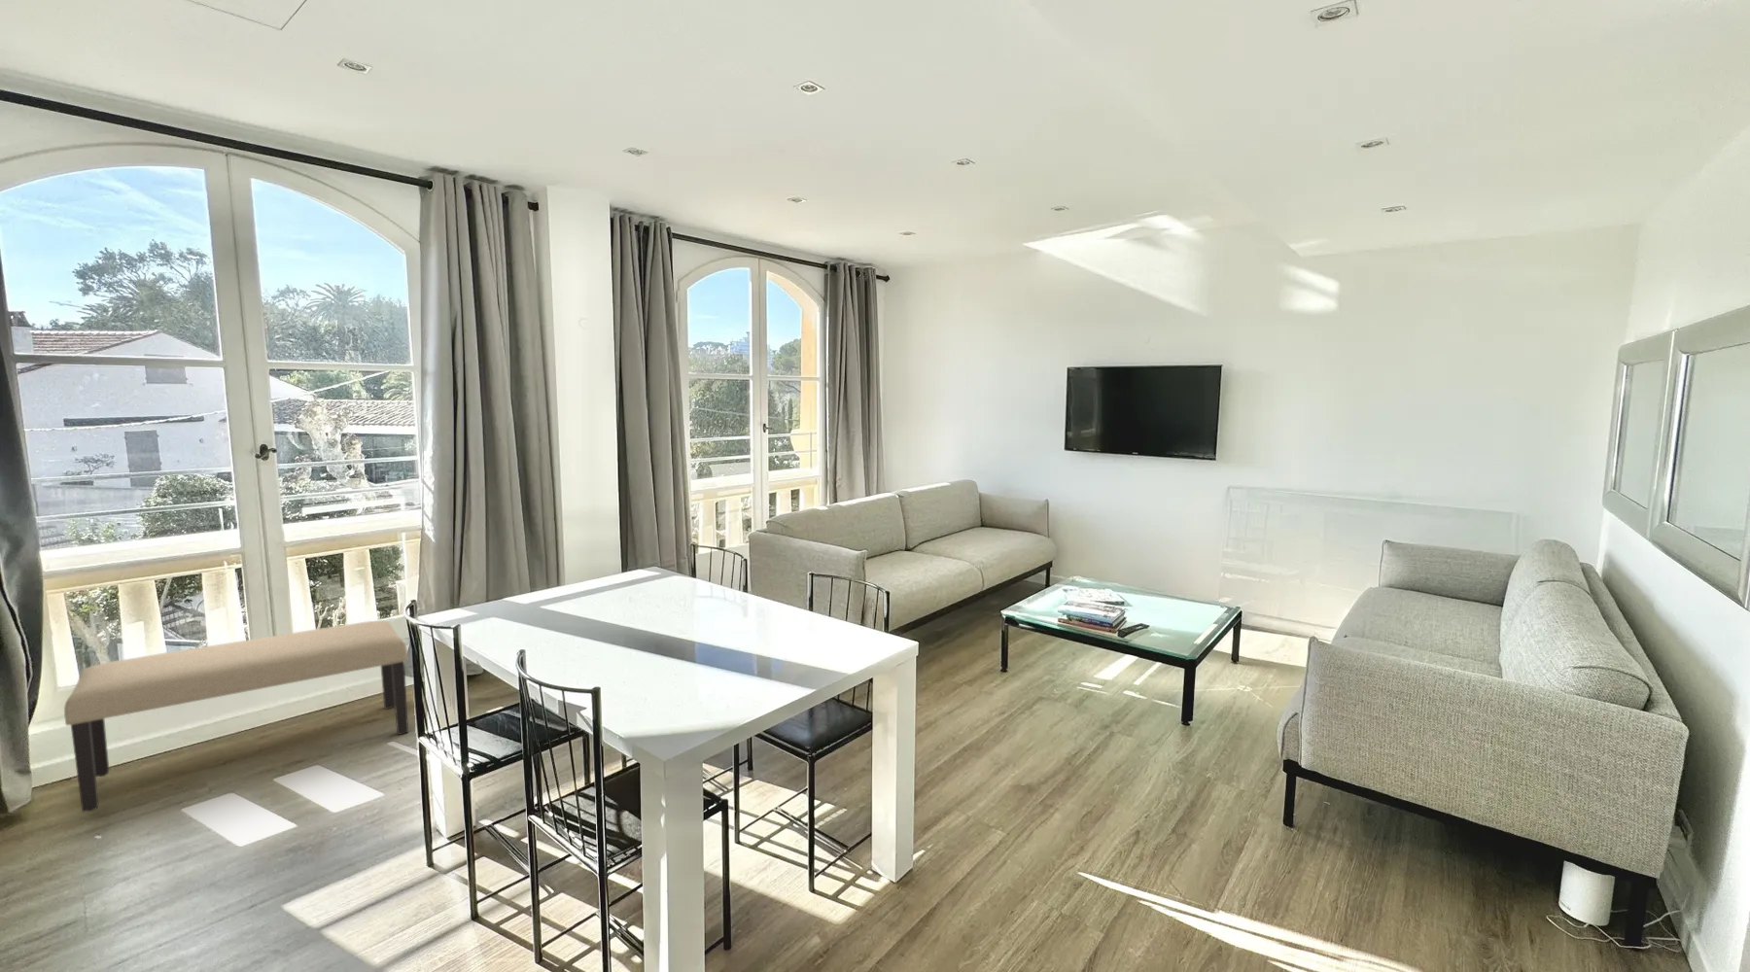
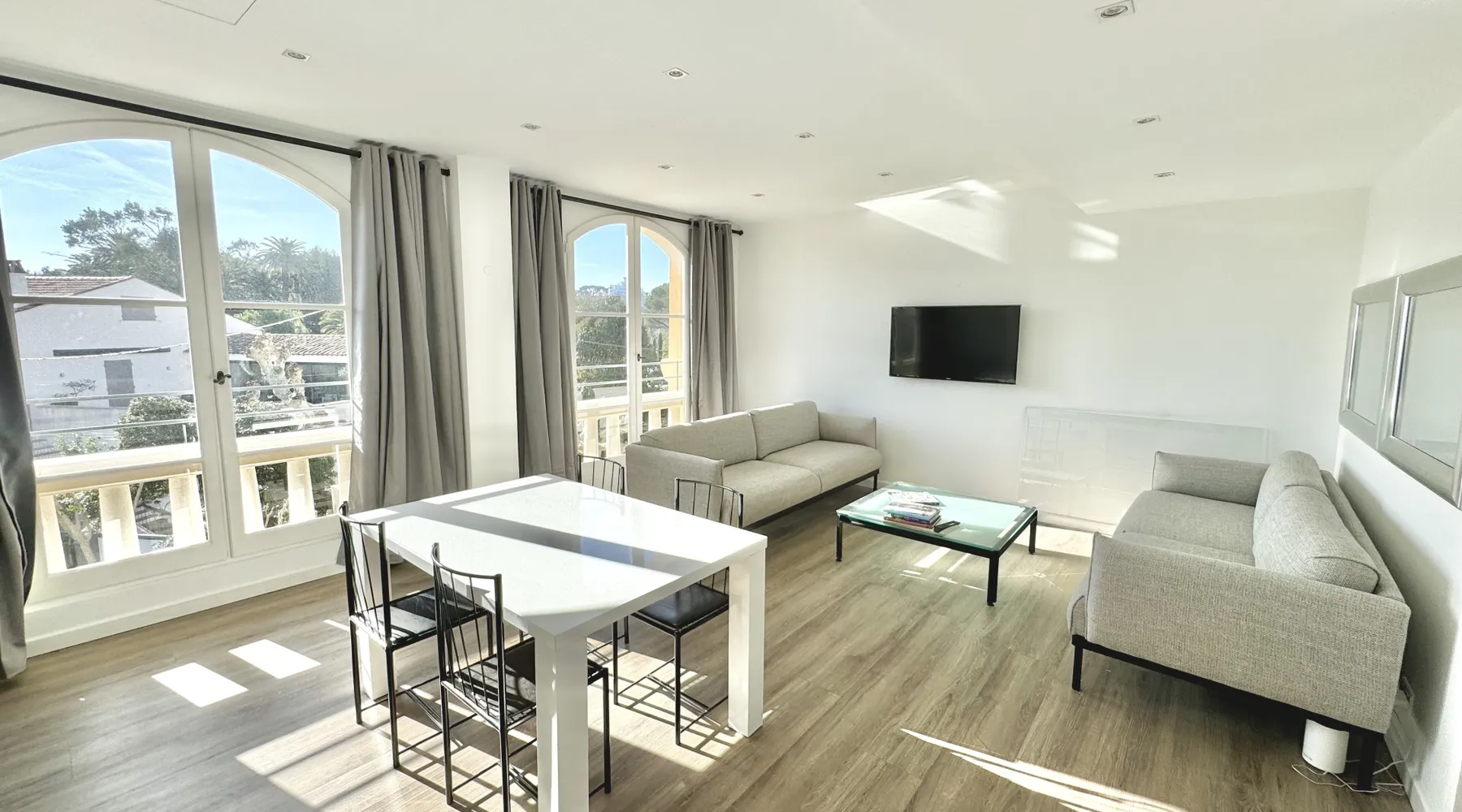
- bench [63,620,409,814]
